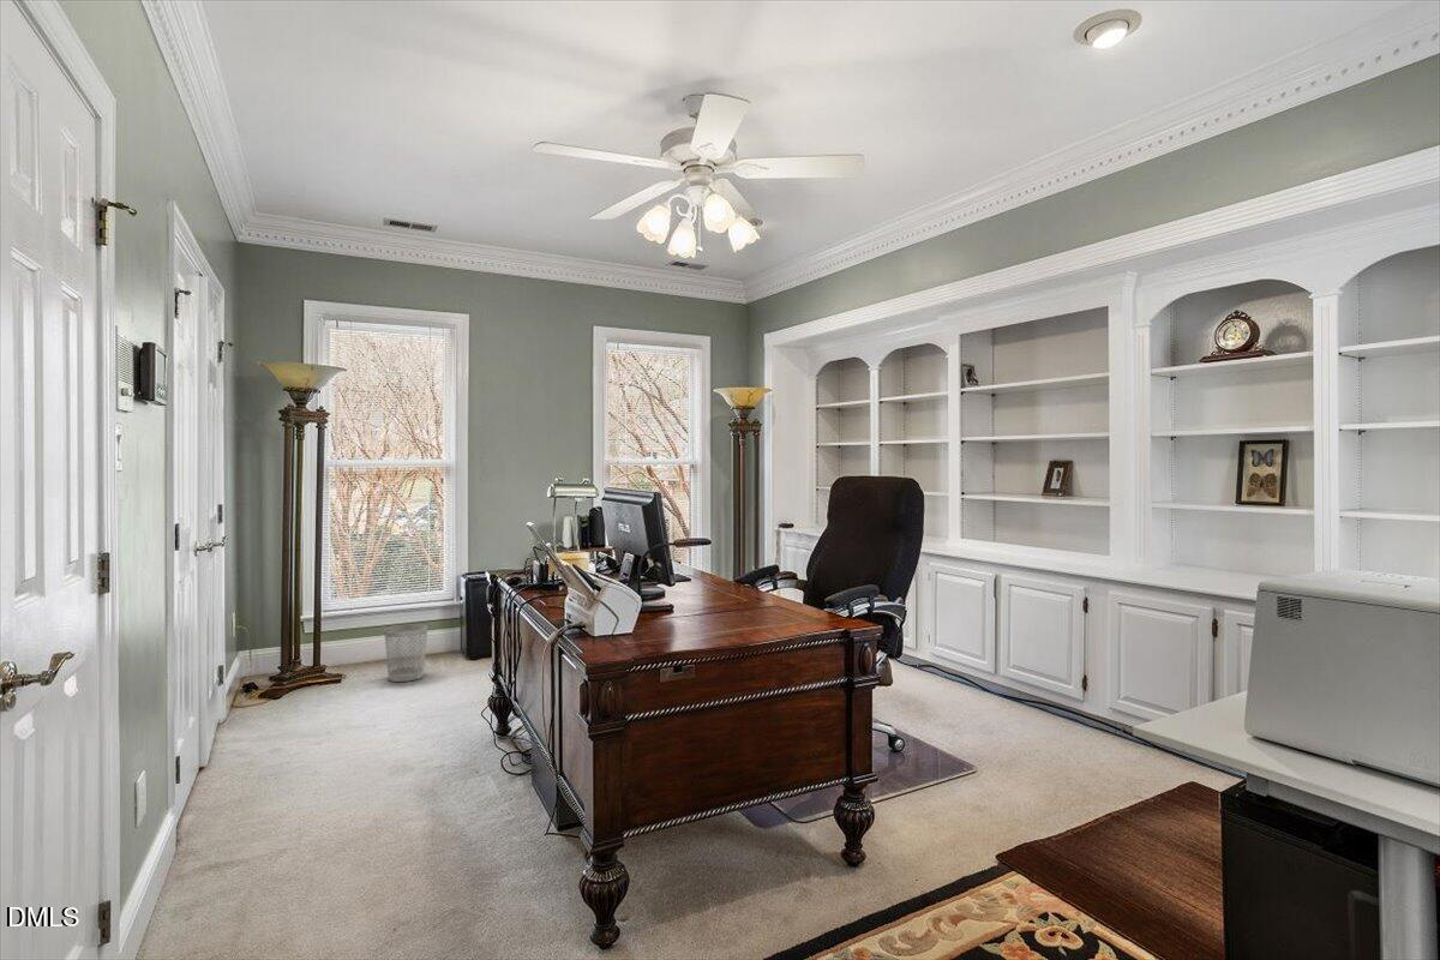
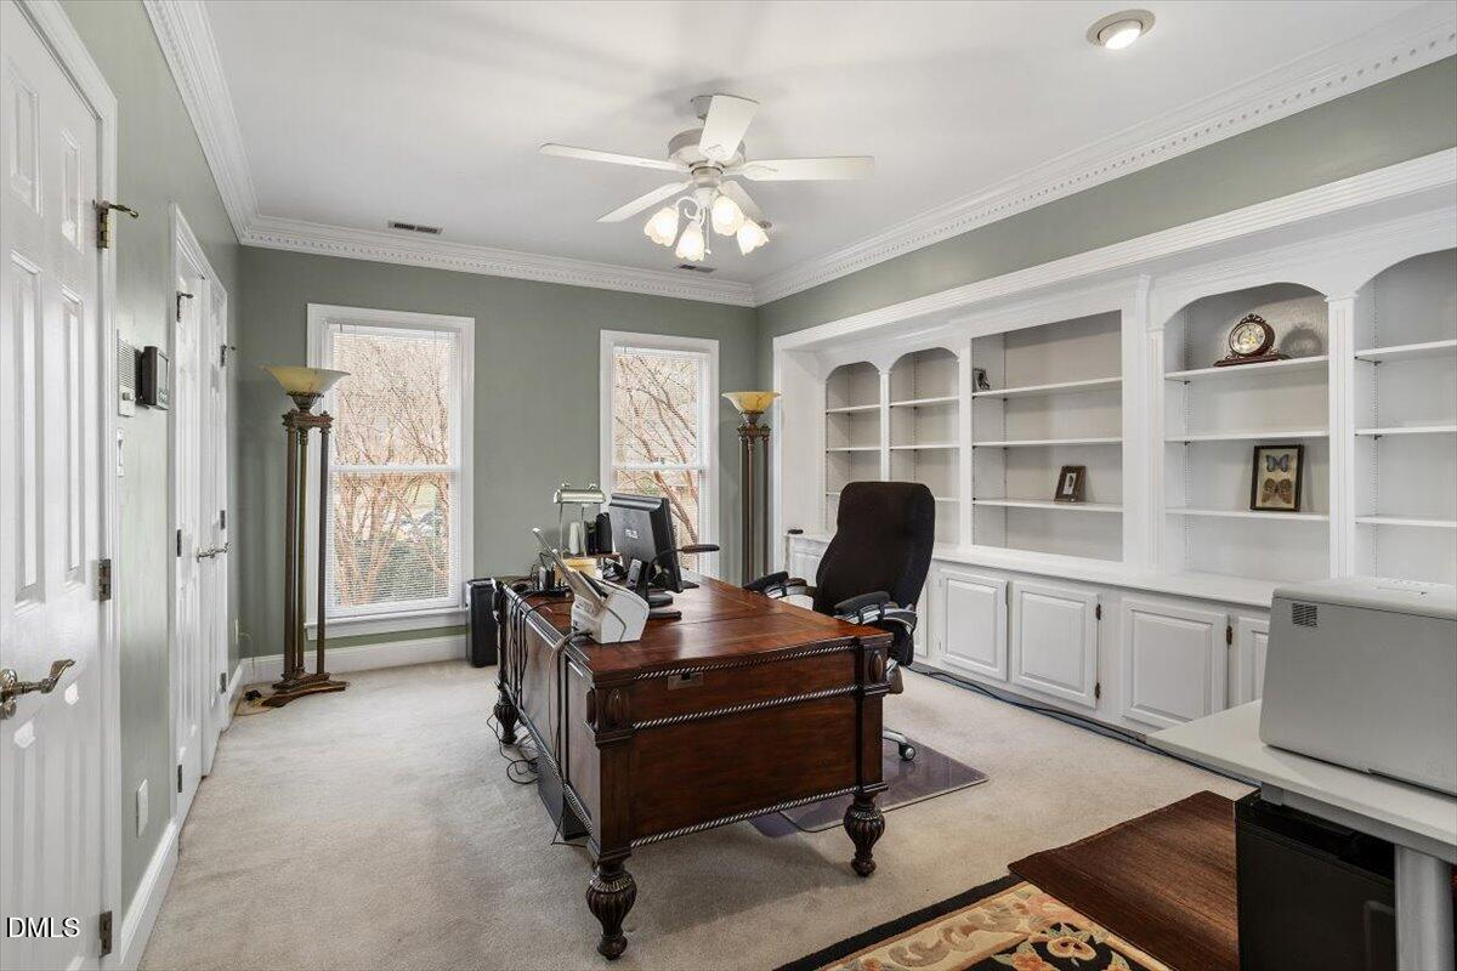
- wastebasket [383,623,428,683]
